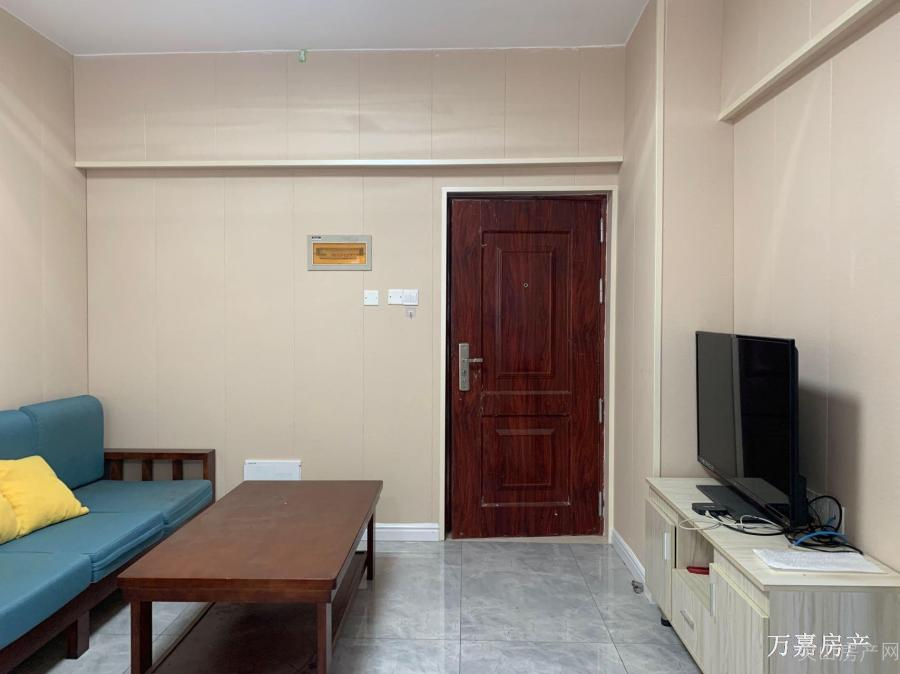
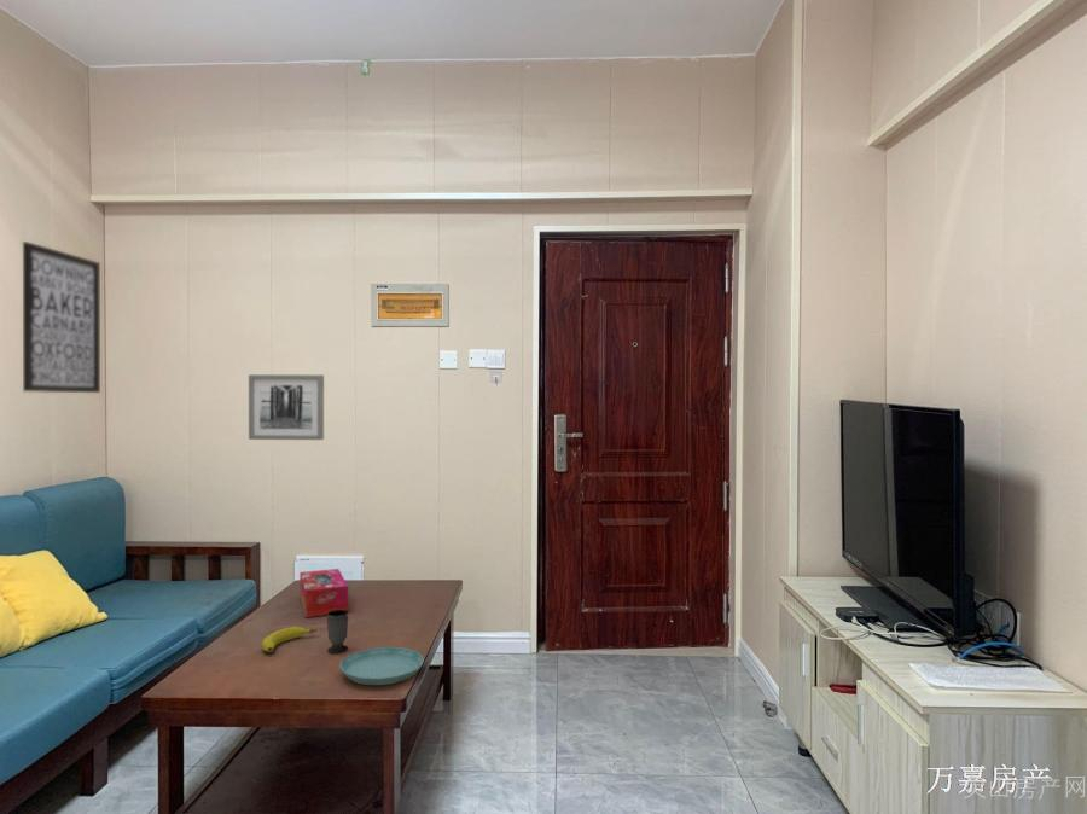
+ wall art [248,373,325,441]
+ fruit [261,626,318,653]
+ tissue box [298,568,349,618]
+ cup [326,610,349,655]
+ saucer [338,646,425,686]
+ wall art [22,240,101,394]
